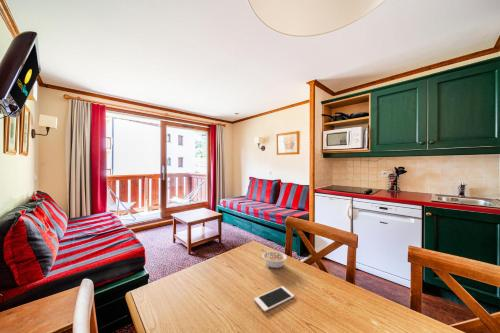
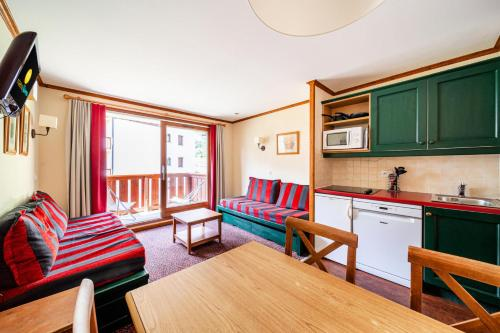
- legume [260,248,288,269]
- cell phone [253,285,295,313]
